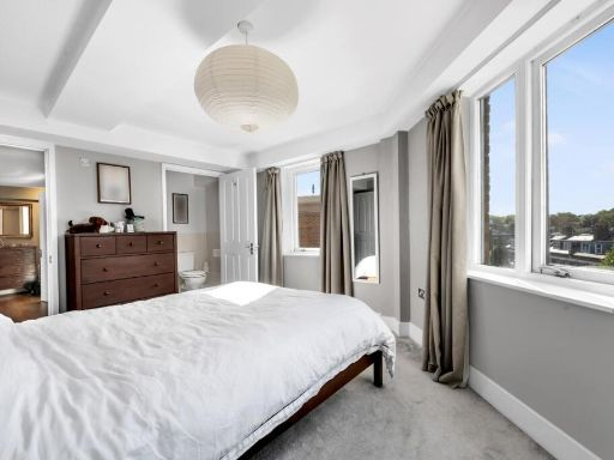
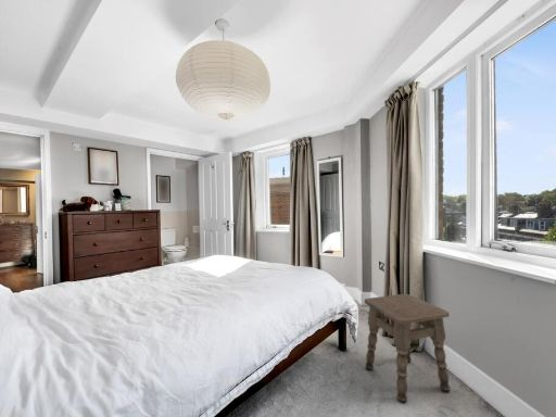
+ side table [364,293,452,405]
